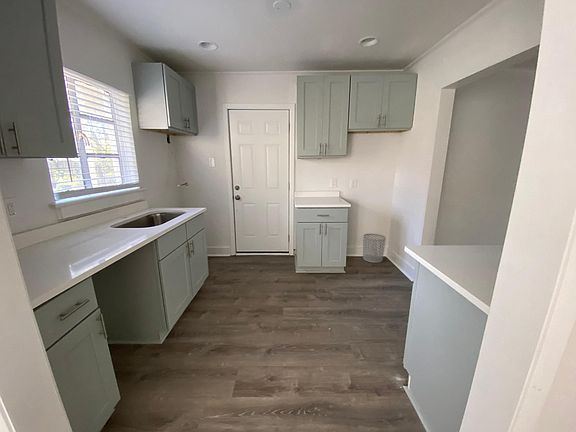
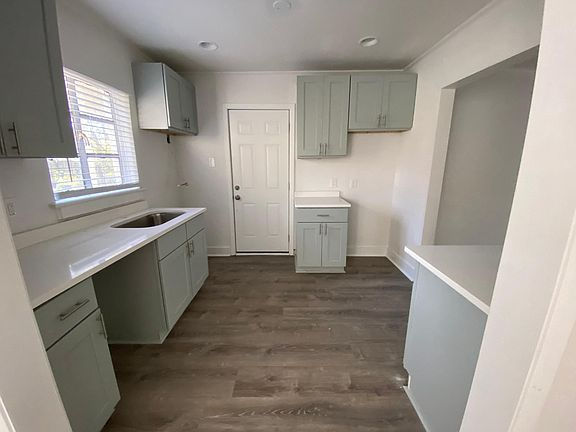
- waste bin [362,233,387,264]
